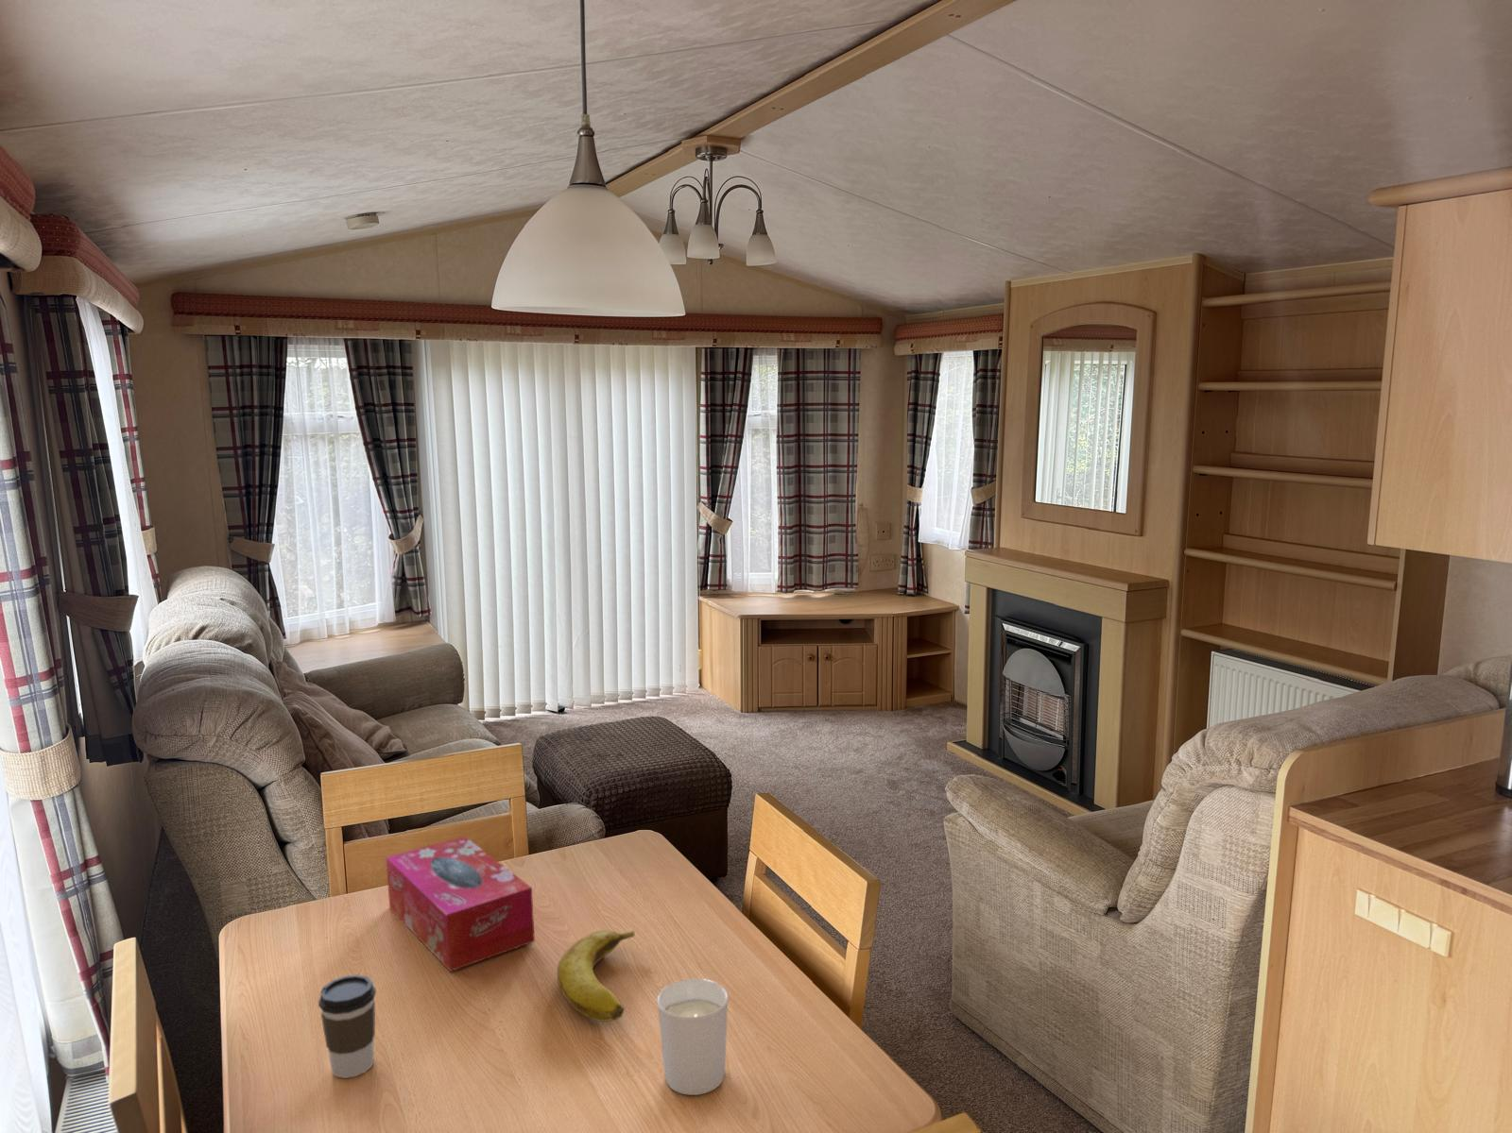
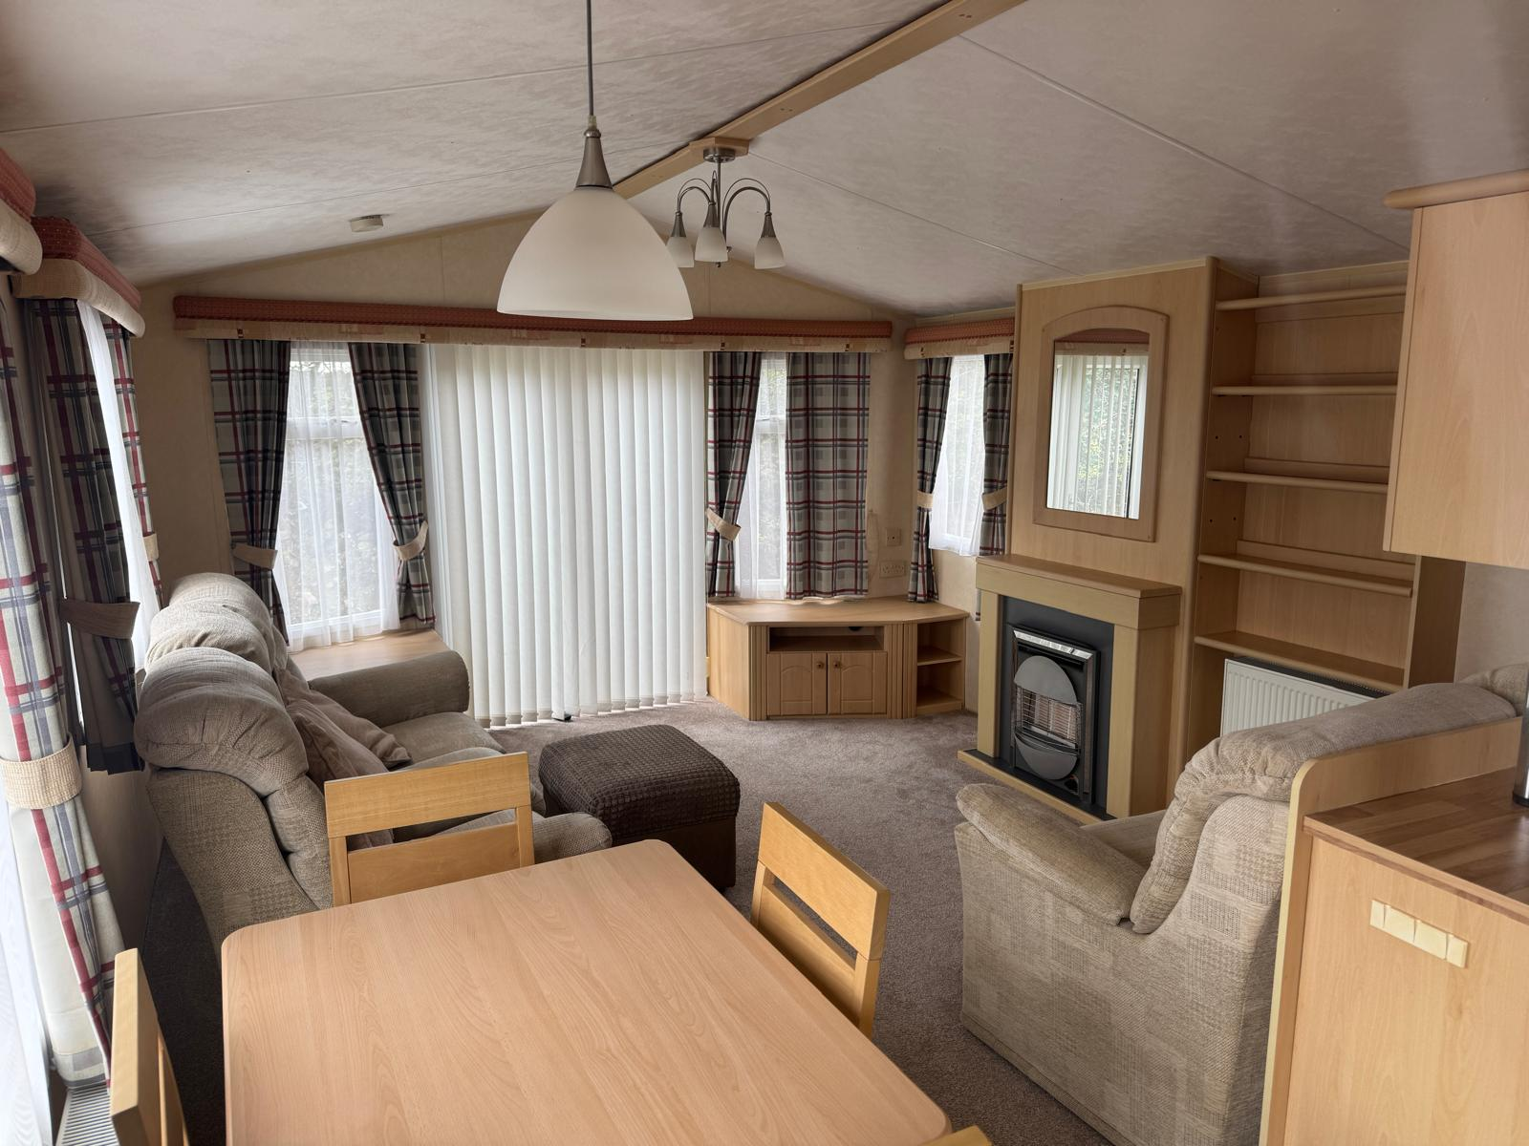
- tissue box [385,834,536,972]
- candle holder [656,978,730,1096]
- banana [557,929,635,1022]
- coffee cup [318,974,377,1079]
